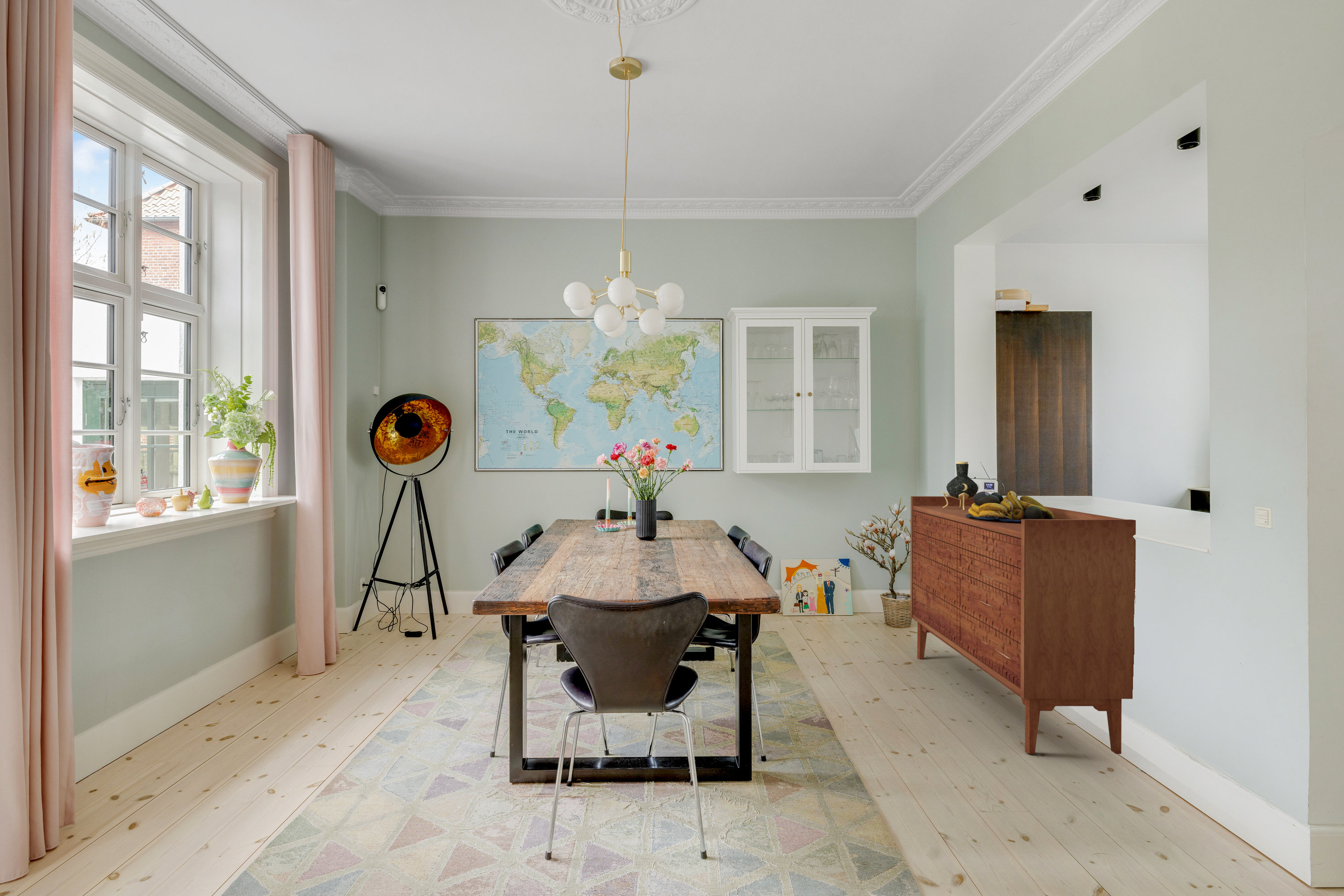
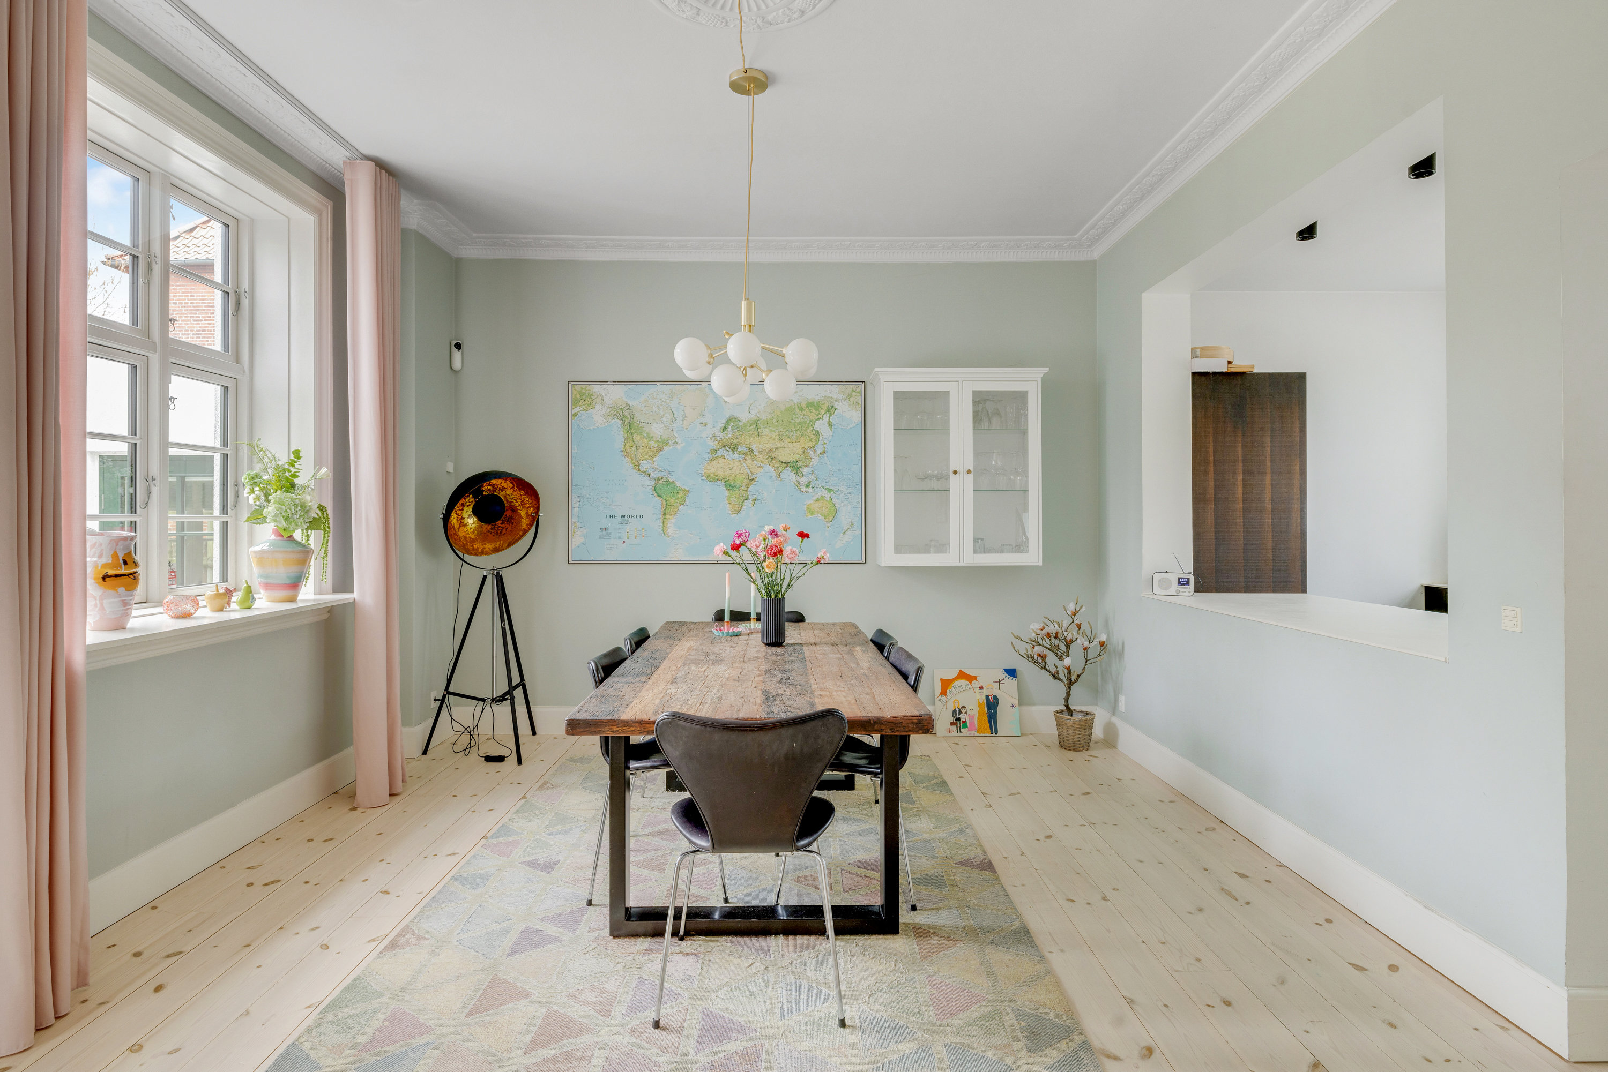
- sideboard [910,496,1136,755]
- fruit bowl [966,491,1055,523]
- vase [941,461,979,511]
